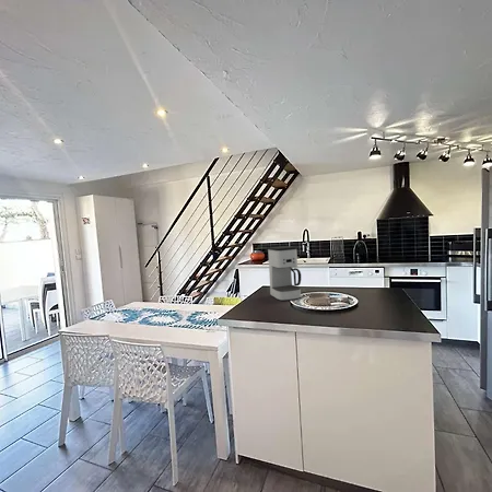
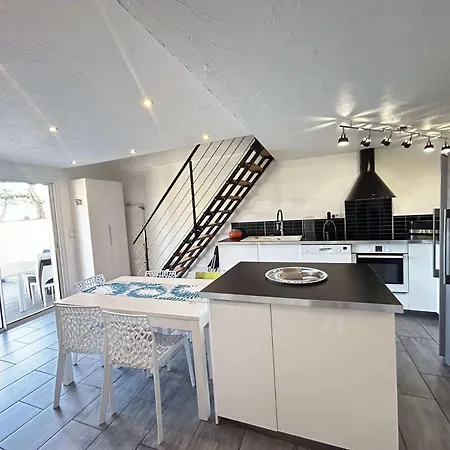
- coffee maker [267,245,302,302]
